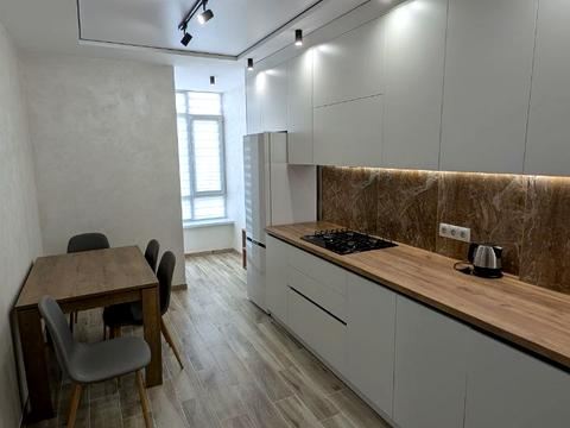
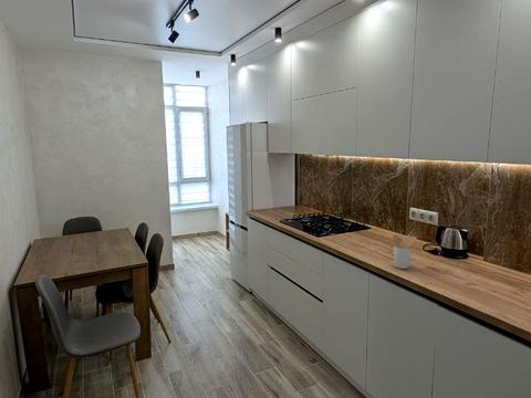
+ utensil holder [392,233,417,270]
